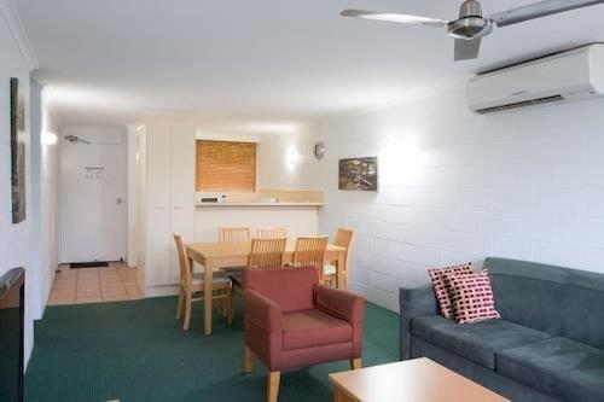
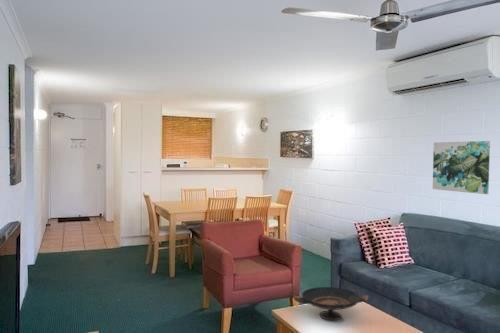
+ wall art [432,140,491,195]
+ decorative bowl [292,286,369,322]
